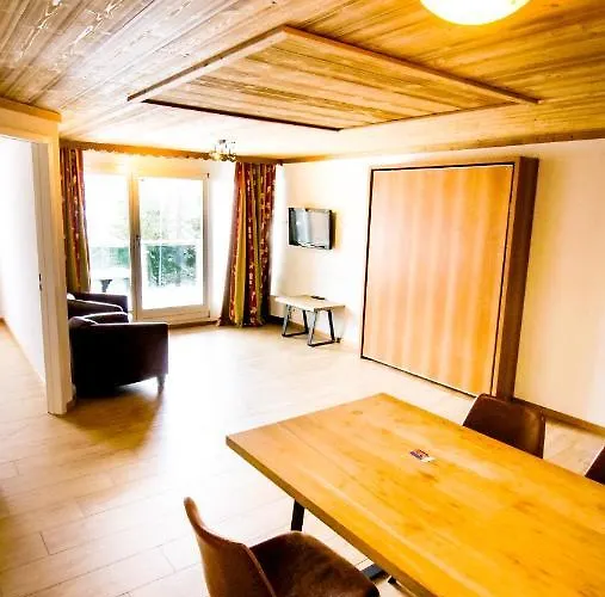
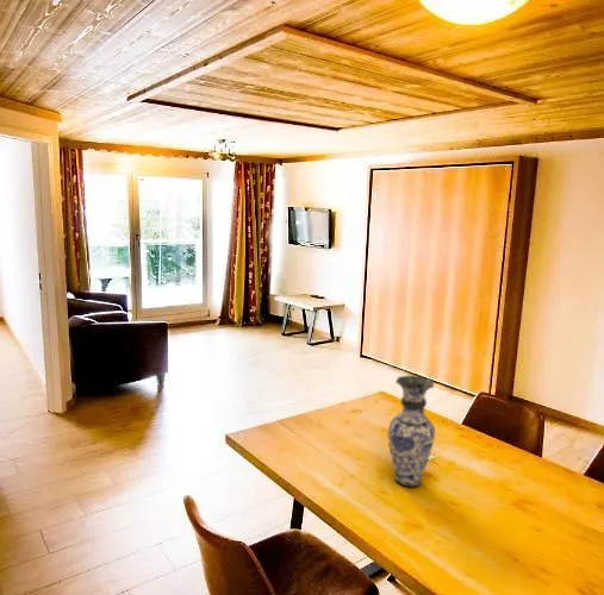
+ vase [386,374,436,489]
